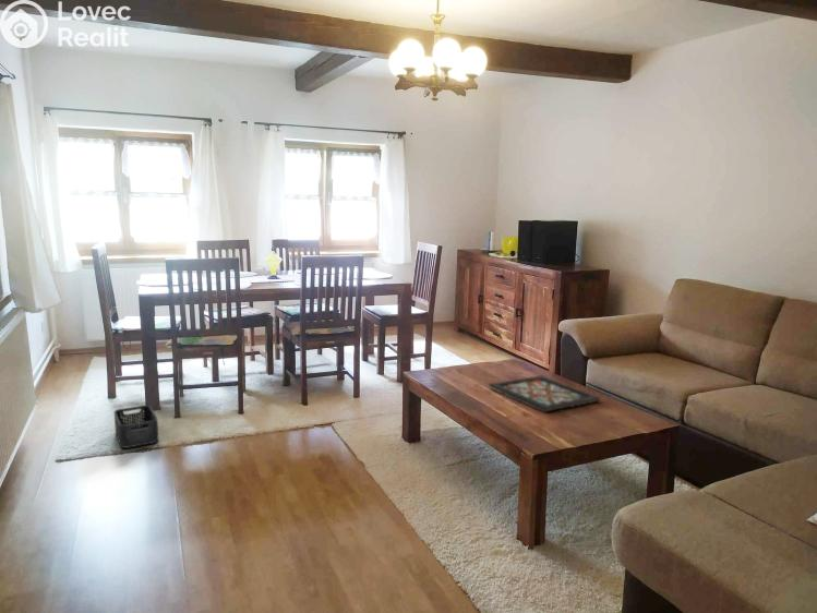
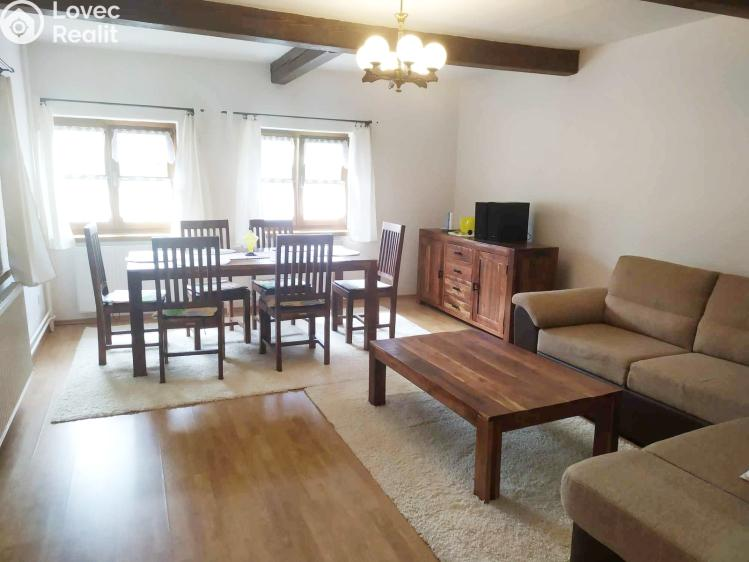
- decorative tray [488,374,601,413]
- storage bin [113,405,159,449]
